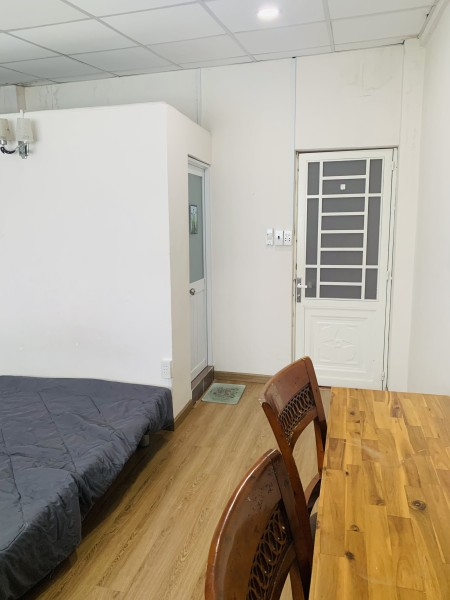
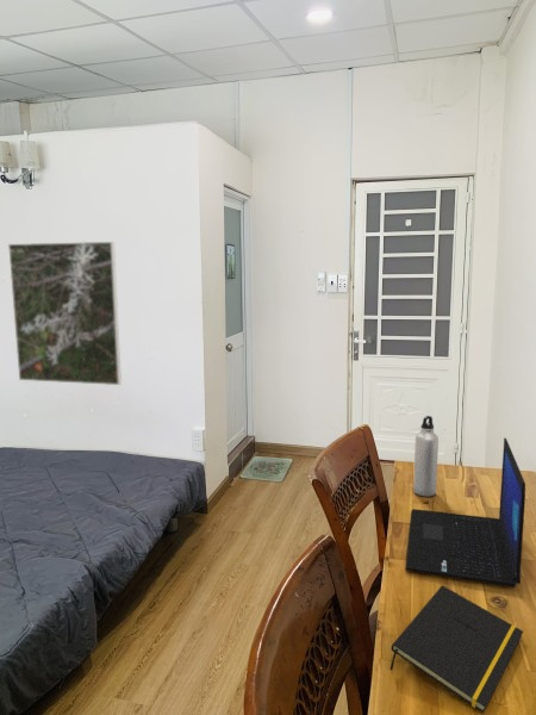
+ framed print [7,241,123,386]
+ water bottle [412,415,440,498]
+ notepad [388,584,524,714]
+ laptop [404,437,526,589]
